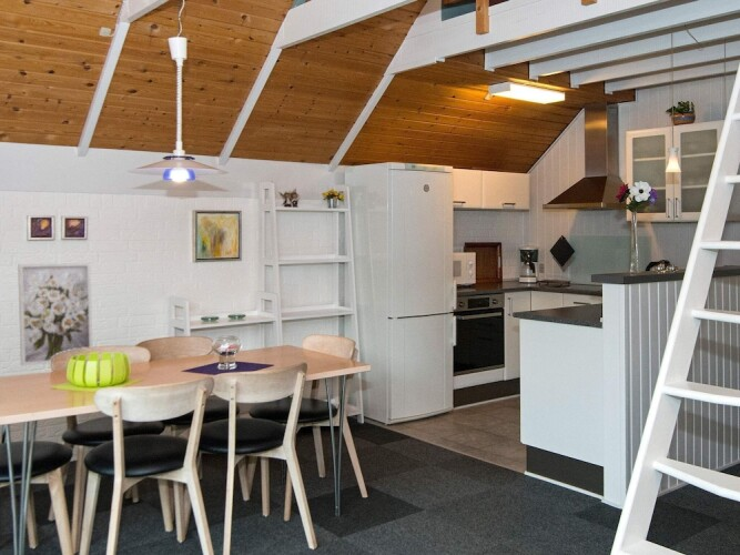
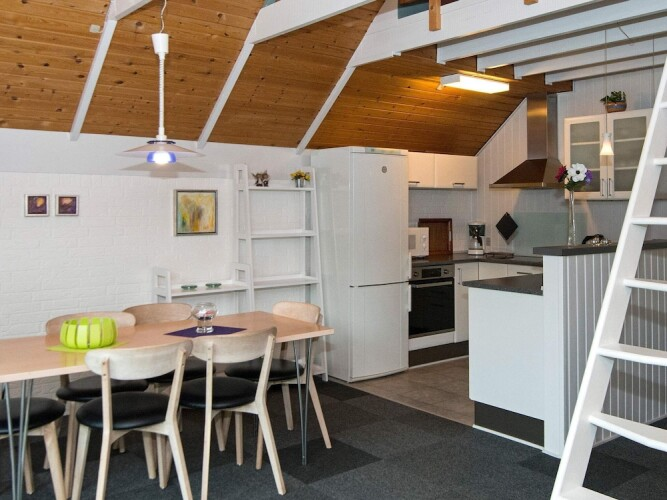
- wall art [17,262,93,366]
